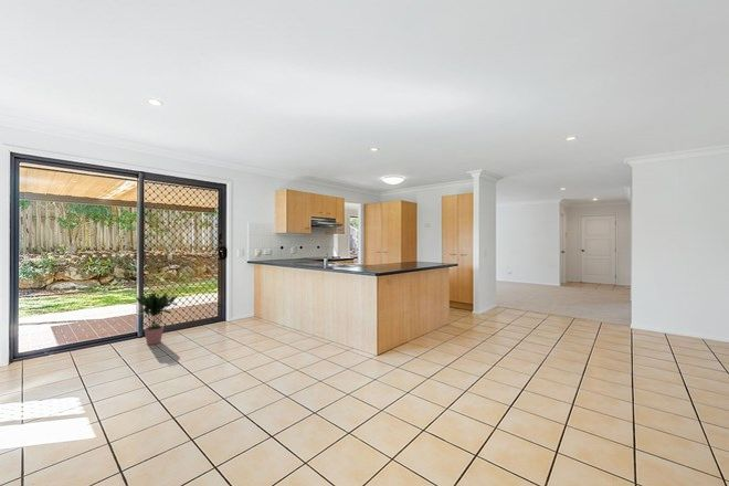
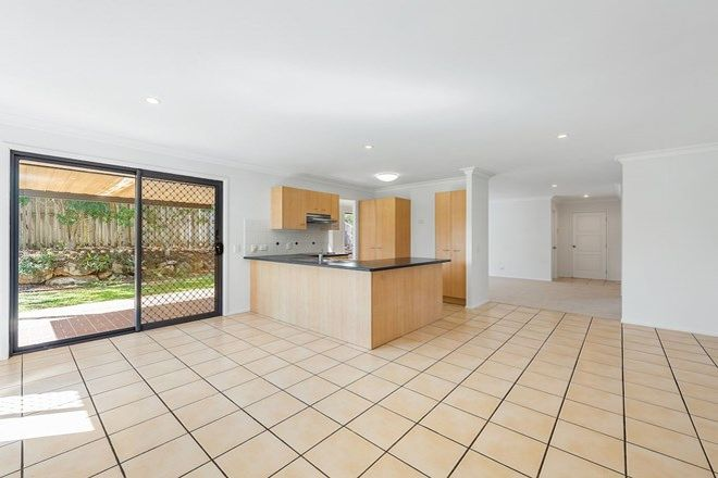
- potted plant [135,290,178,346]
